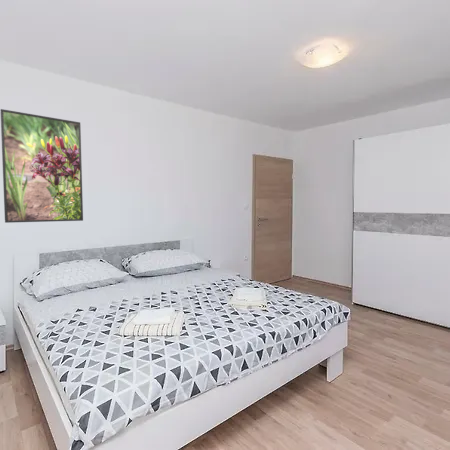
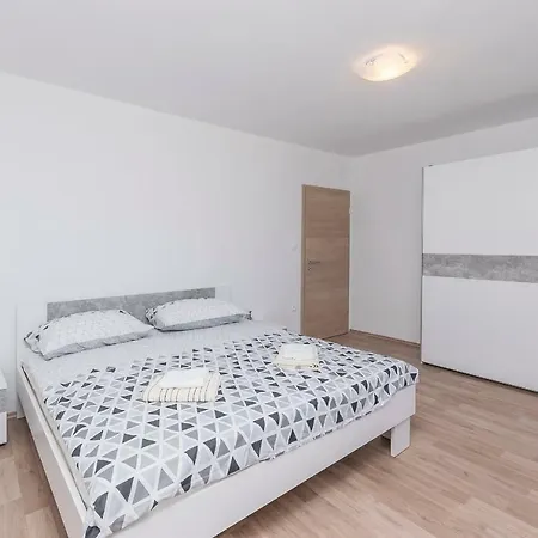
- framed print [0,108,84,224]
